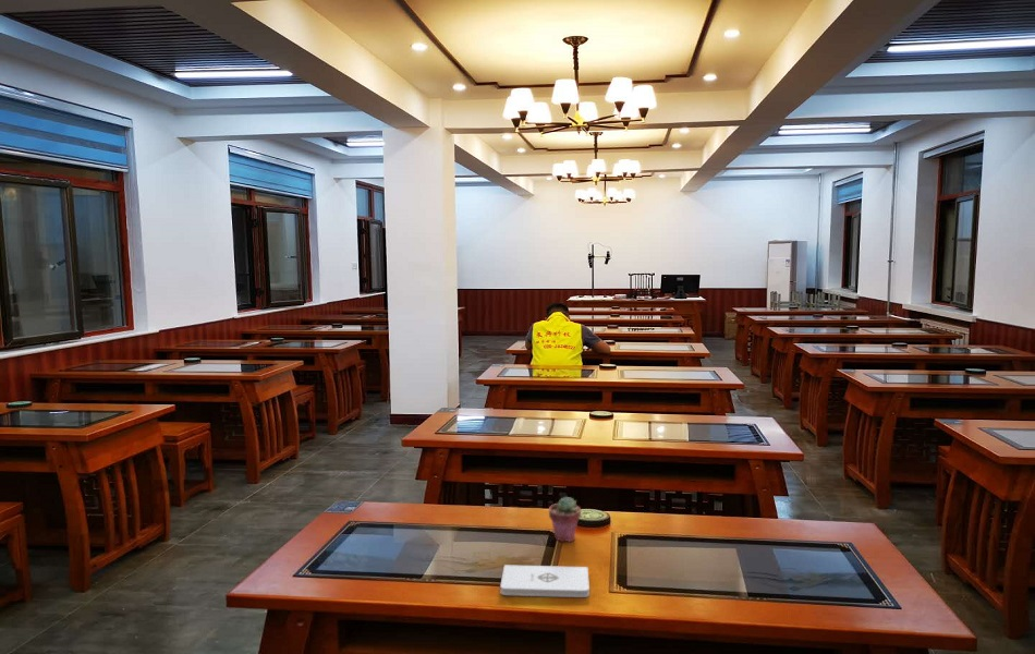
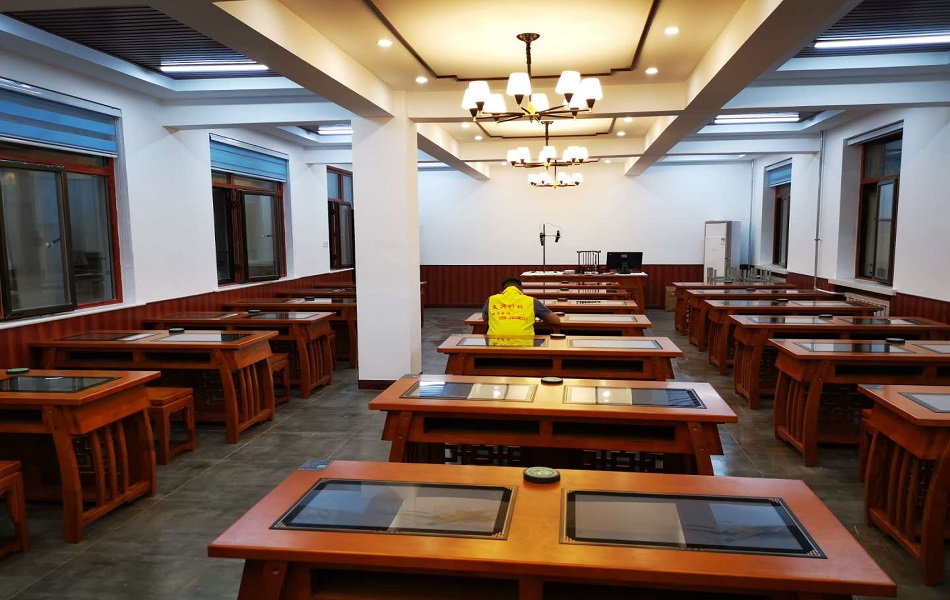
- notepad [499,564,590,598]
- potted succulent [548,496,582,543]
